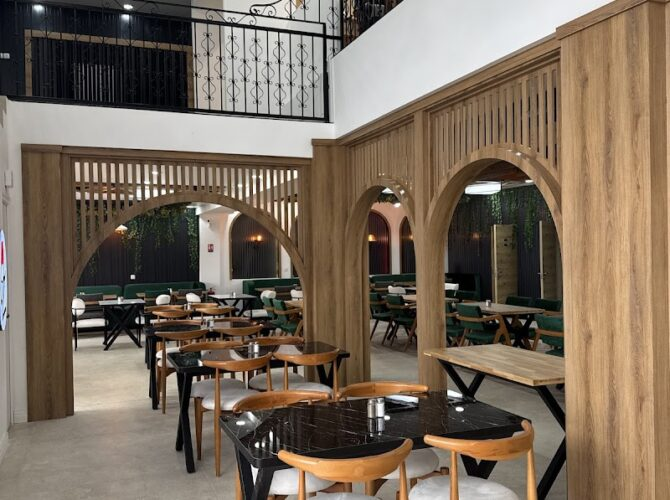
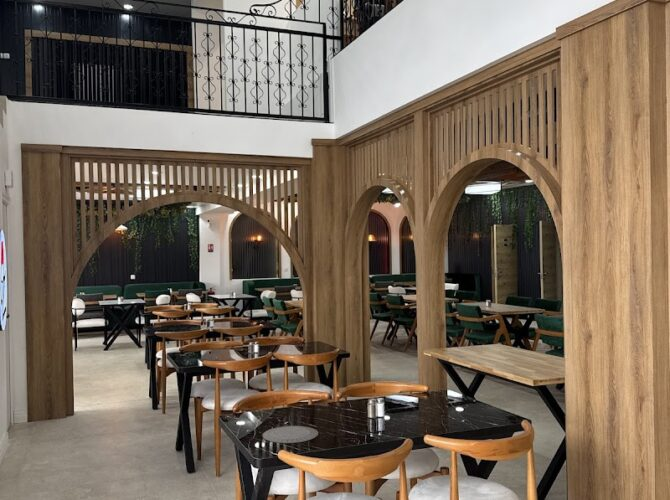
+ chinaware [262,425,319,444]
